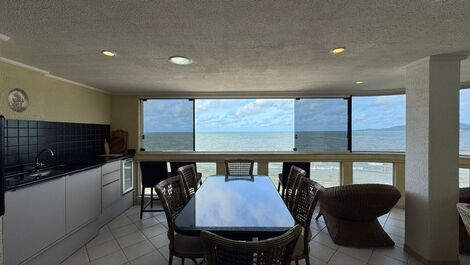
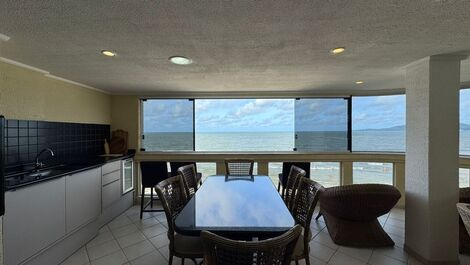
- decorative plate [7,87,30,113]
